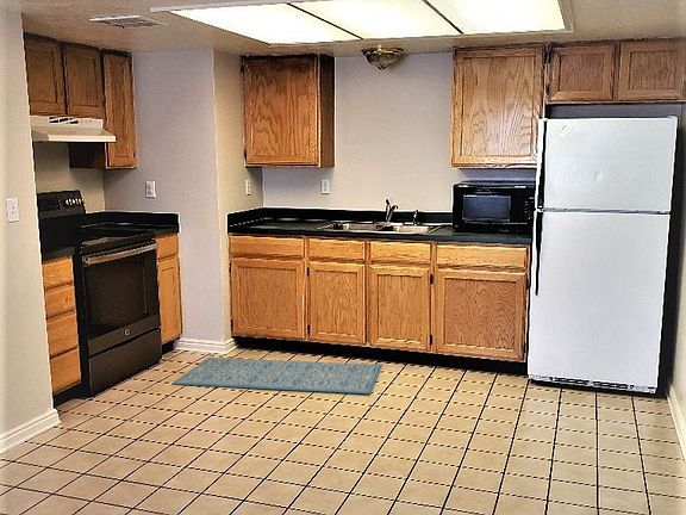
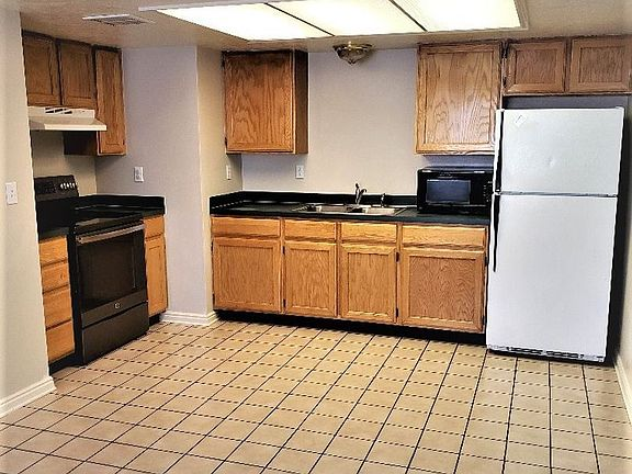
- rug [170,356,383,395]
